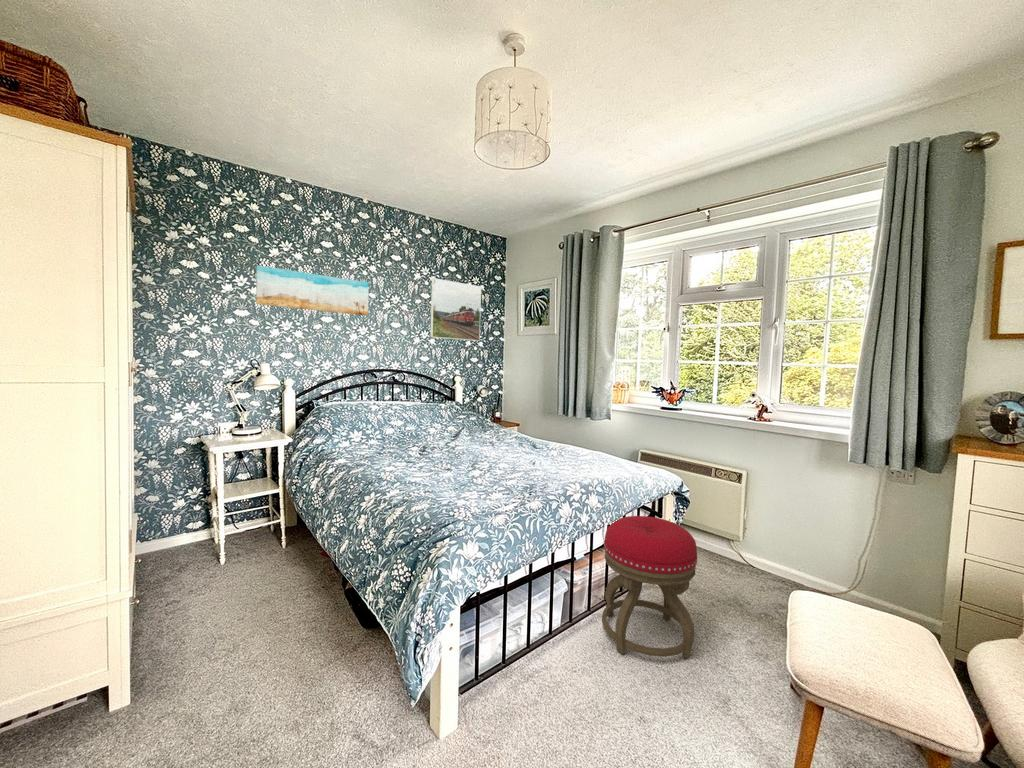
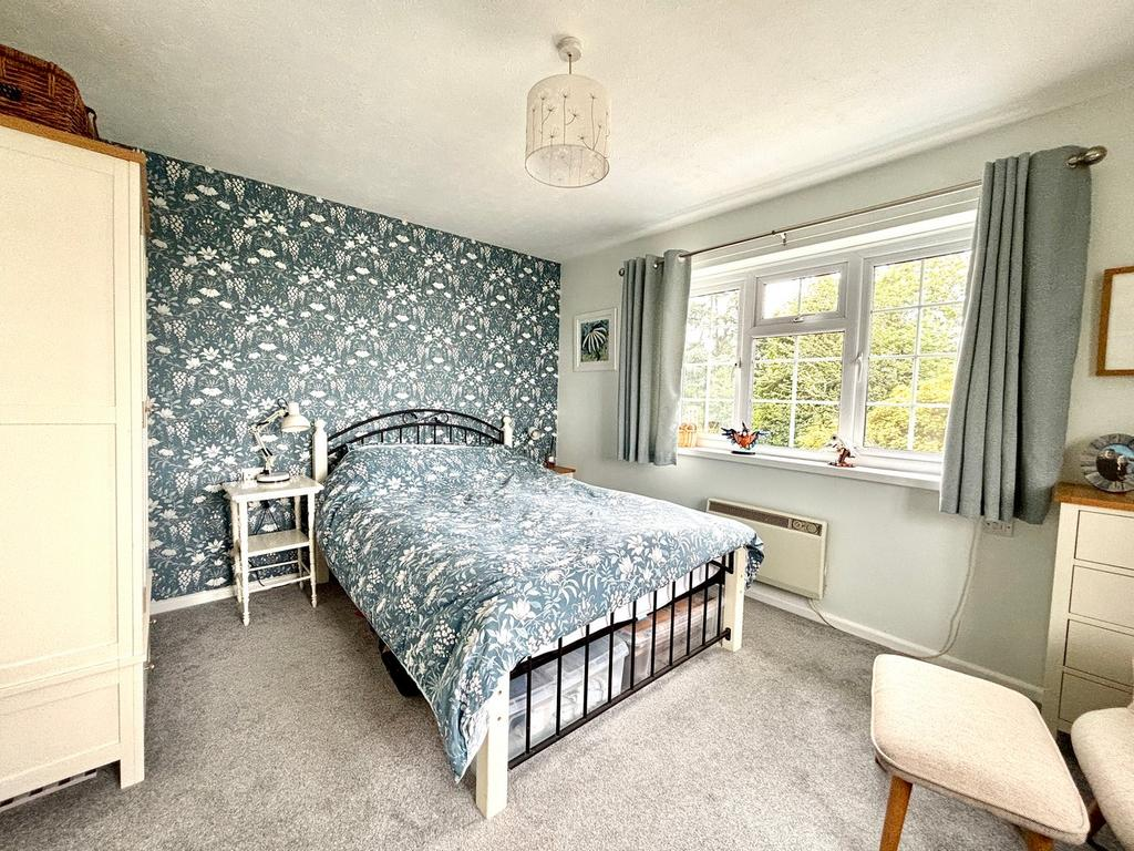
- wall art [255,265,370,316]
- stool [601,515,698,660]
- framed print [429,277,482,342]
